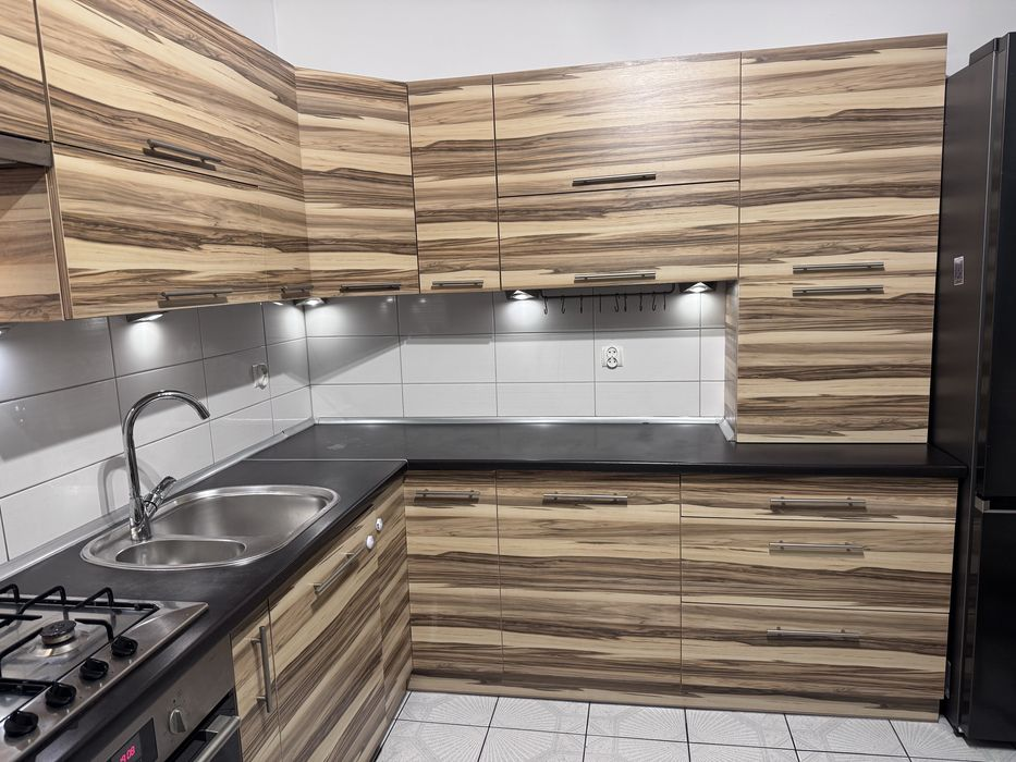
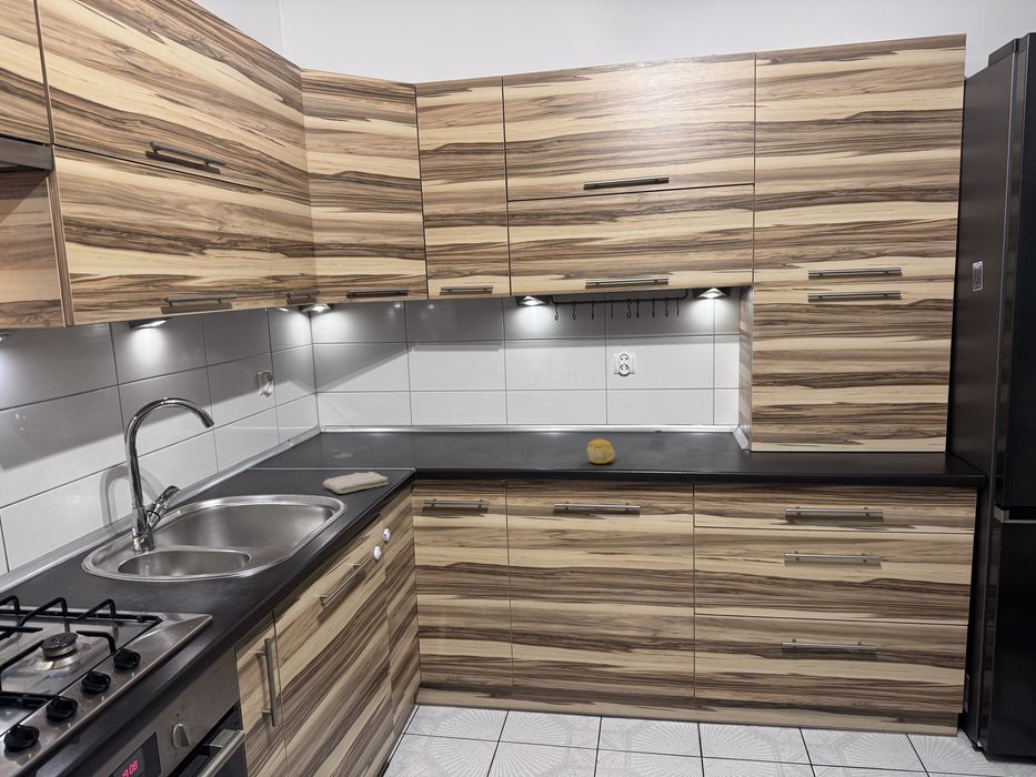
+ fruit [586,438,616,464]
+ washcloth [322,471,389,495]
